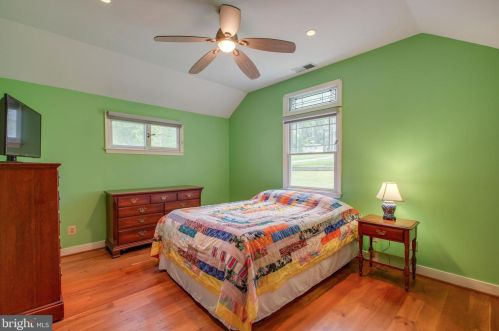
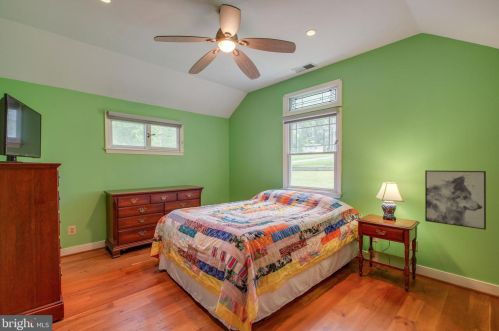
+ wall art [424,169,487,231]
